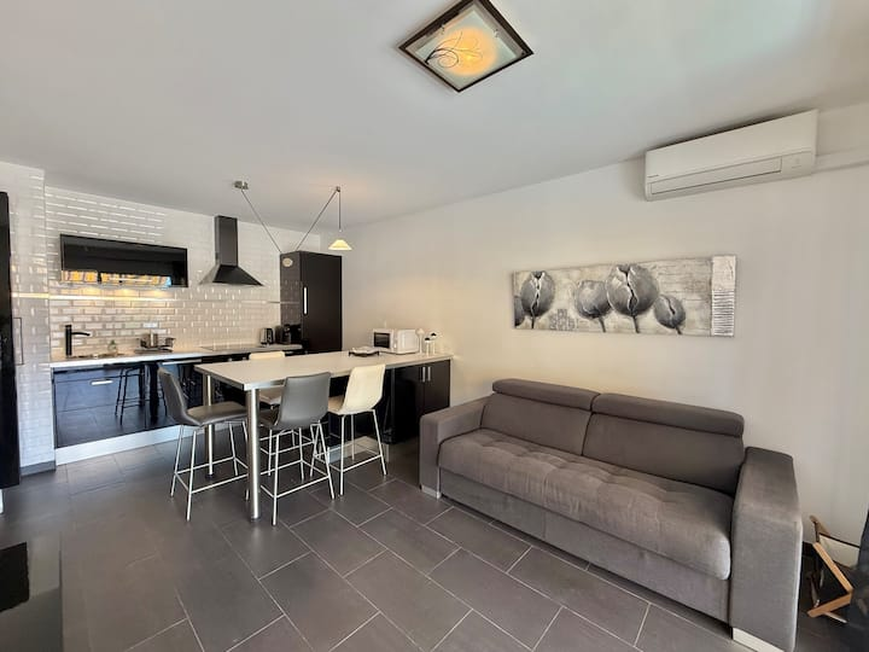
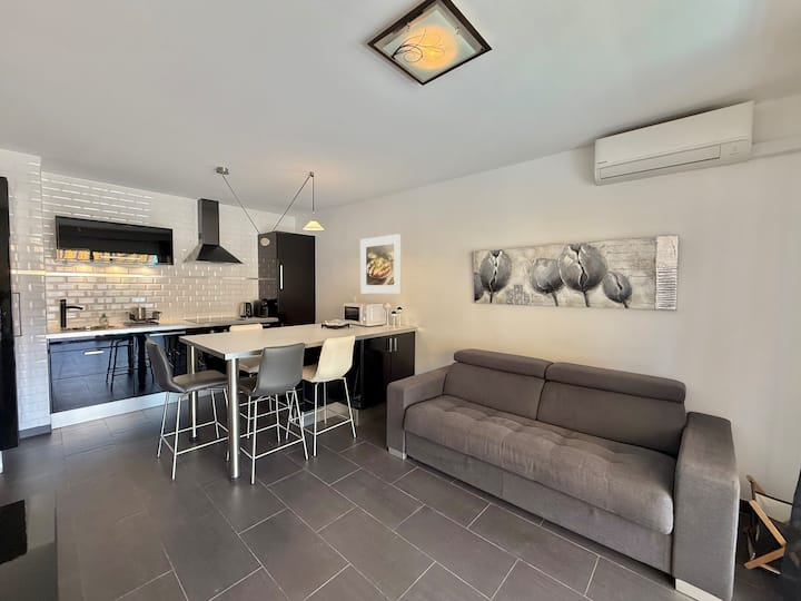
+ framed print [359,233,403,295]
